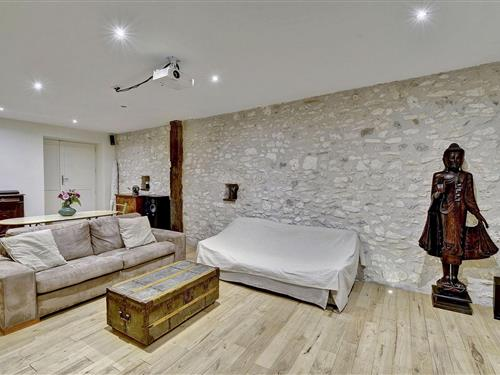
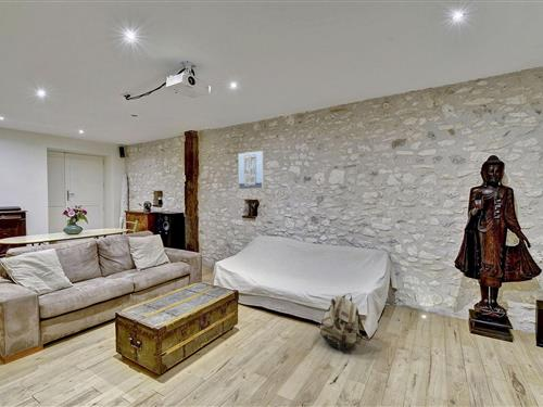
+ backpack [317,292,361,352]
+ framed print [238,150,265,190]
